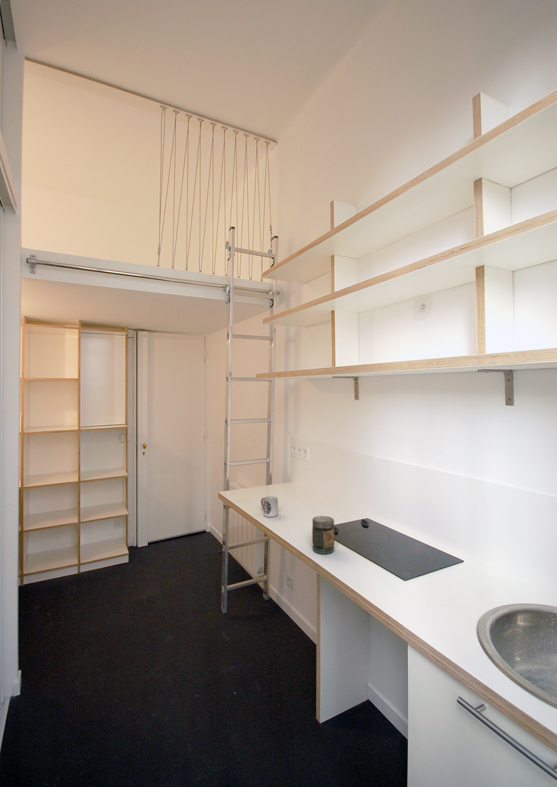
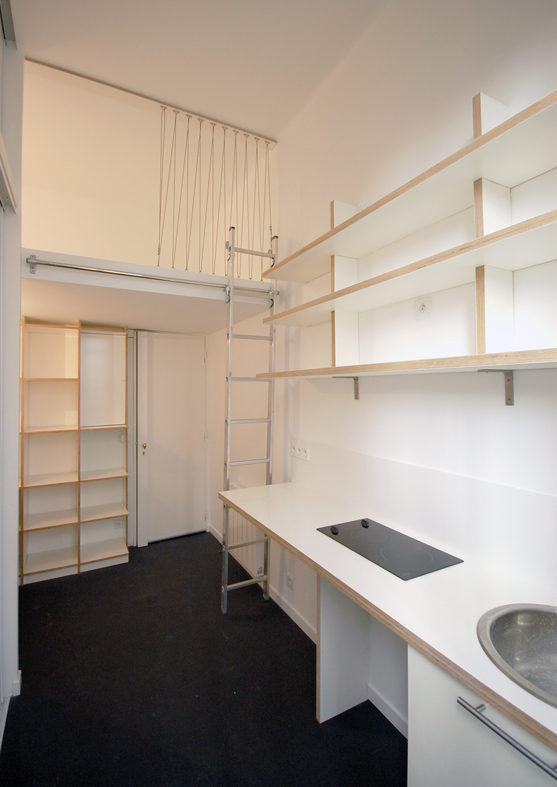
- cup [260,495,279,518]
- jar [311,515,335,555]
